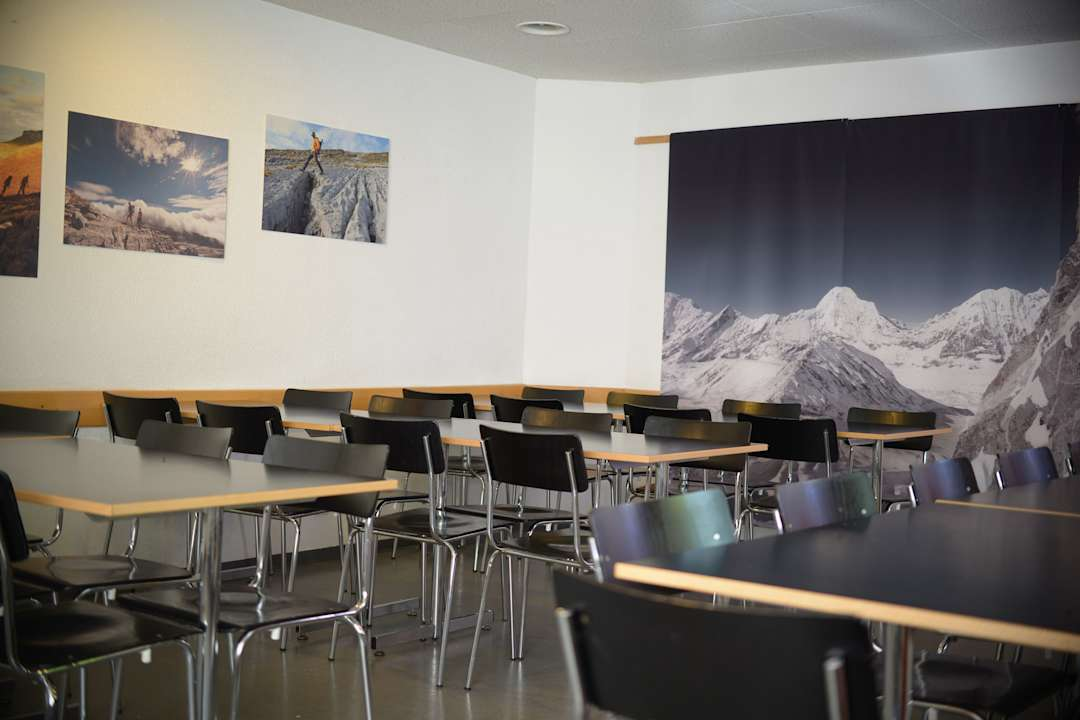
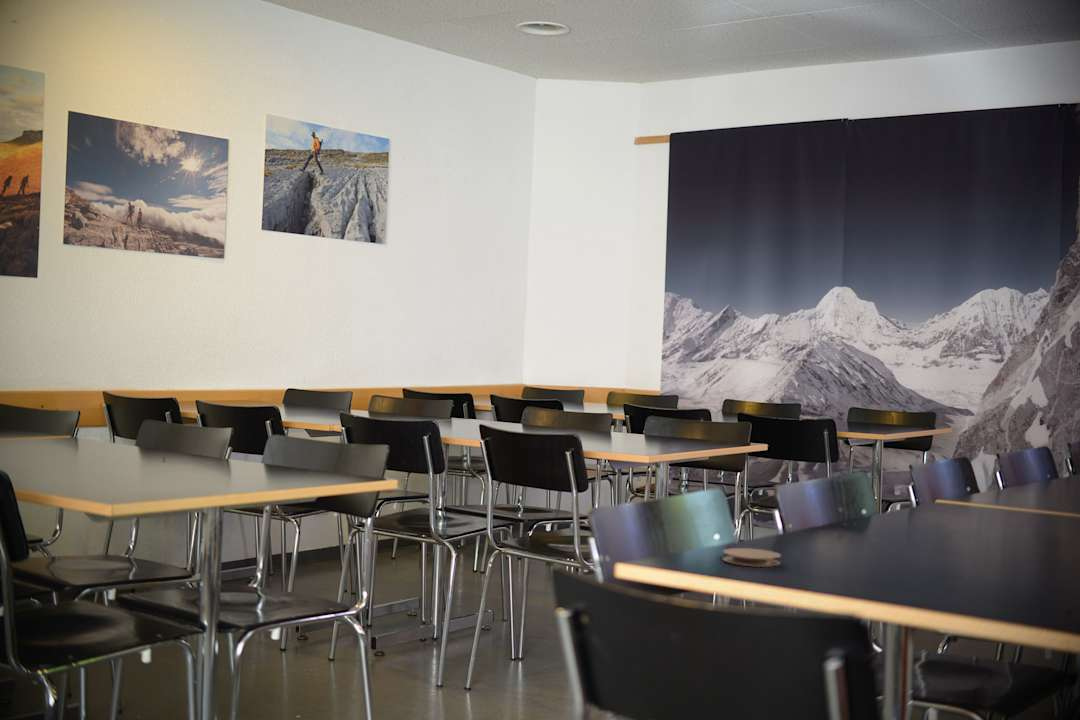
+ coaster [722,547,782,568]
